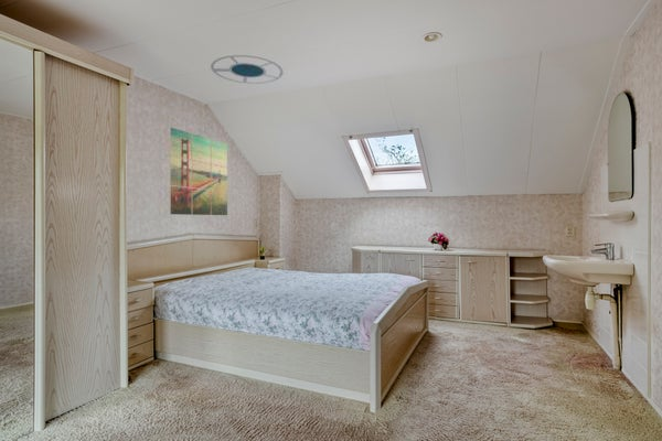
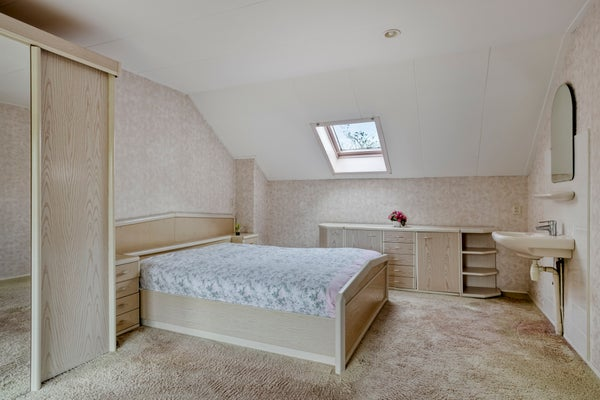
- wall art [169,127,228,216]
- ceiling lamp [210,54,285,85]
